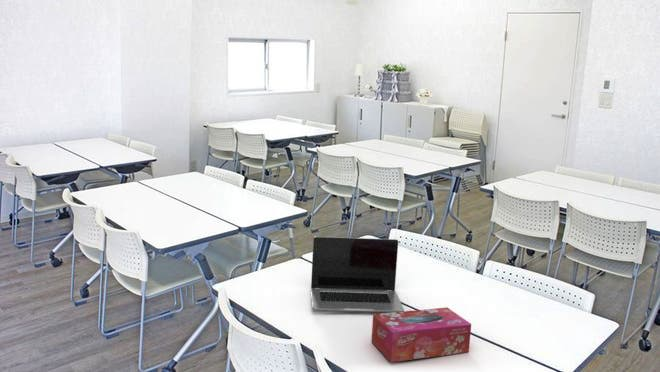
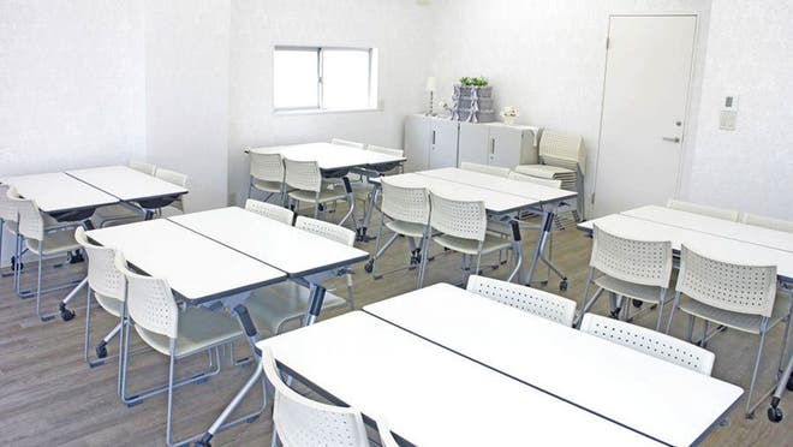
- tissue box [370,306,472,363]
- laptop [310,236,405,313]
